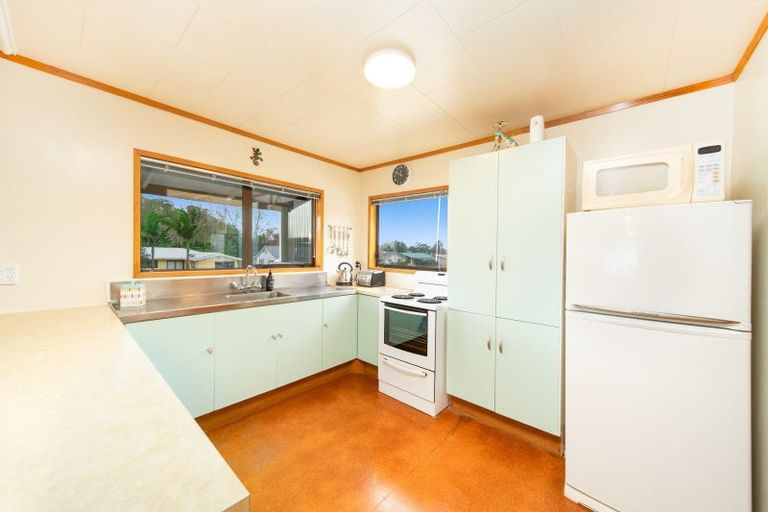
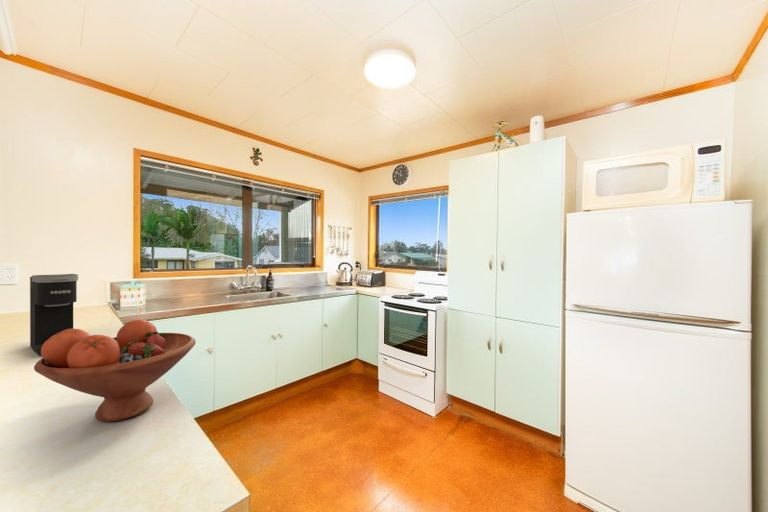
+ fruit bowl [33,319,197,423]
+ coffee maker [29,273,79,356]
